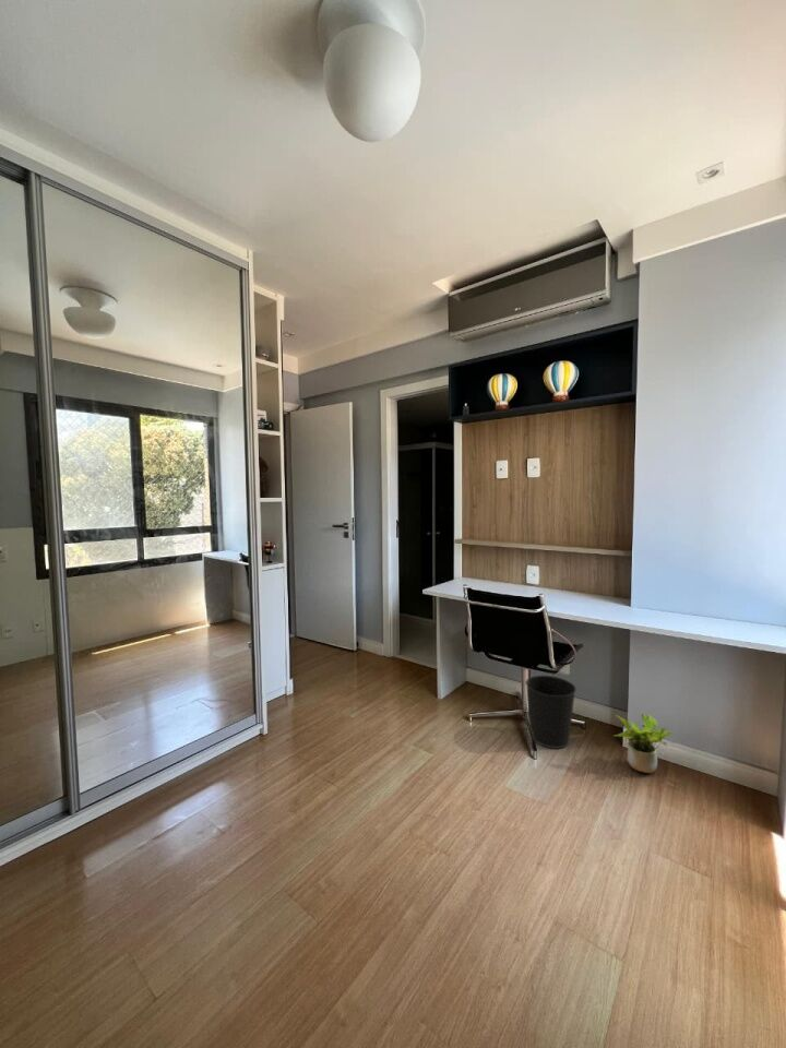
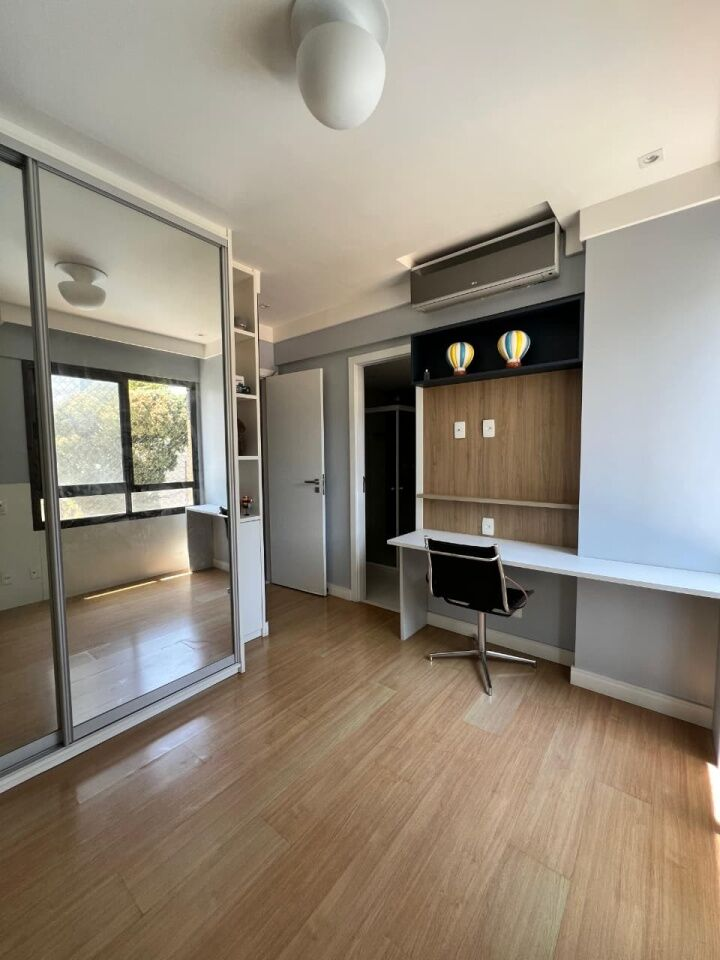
- potted plant [614,713,672,774]
- wastebasket [524,675,577,750]
